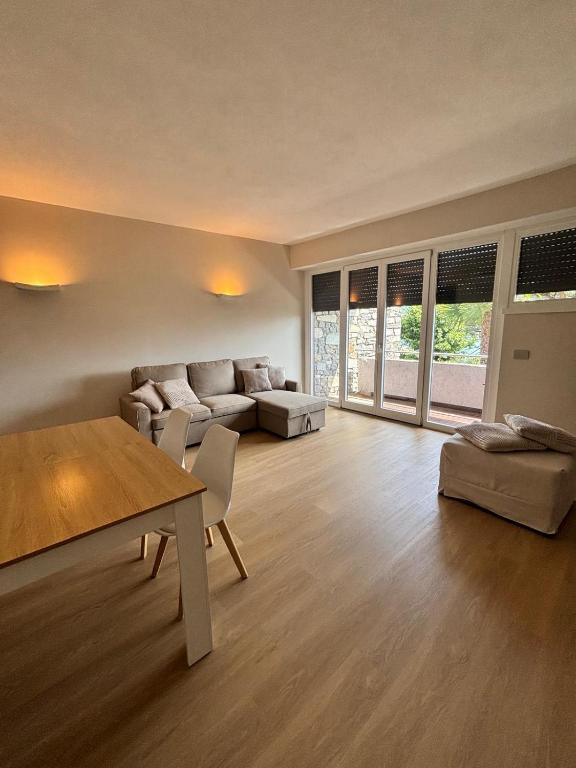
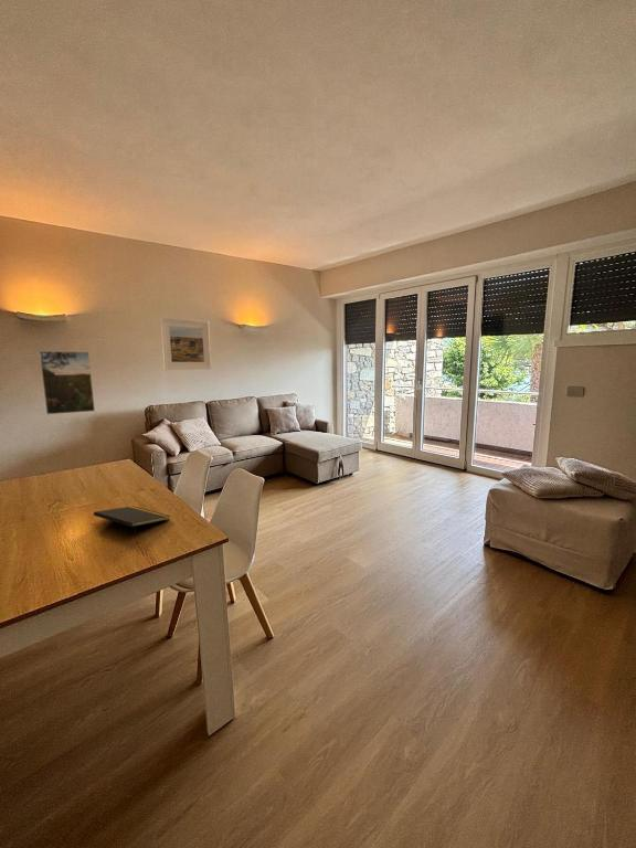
+ notepad [93,505,171,537]
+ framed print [159,317,212,371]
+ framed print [38,350,96,415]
